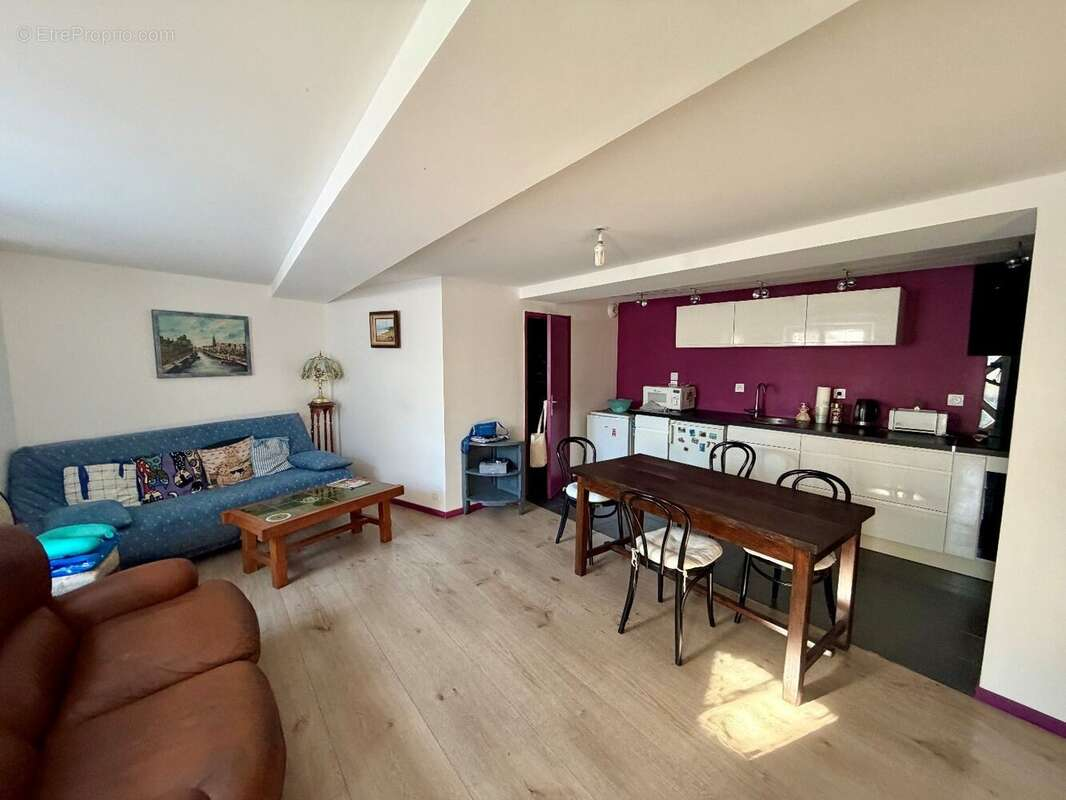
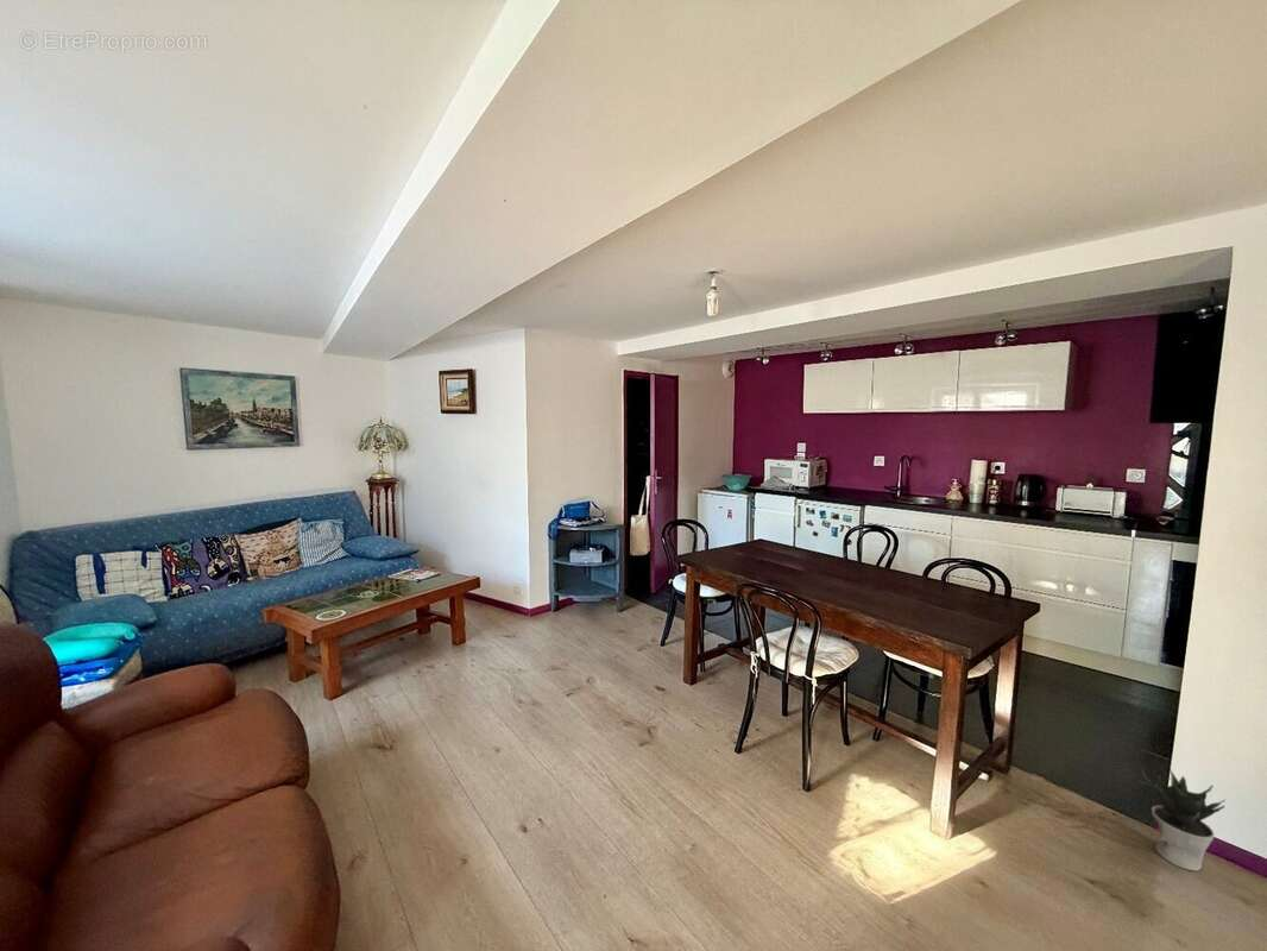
+ potted plant [1141,766,1227,873]
